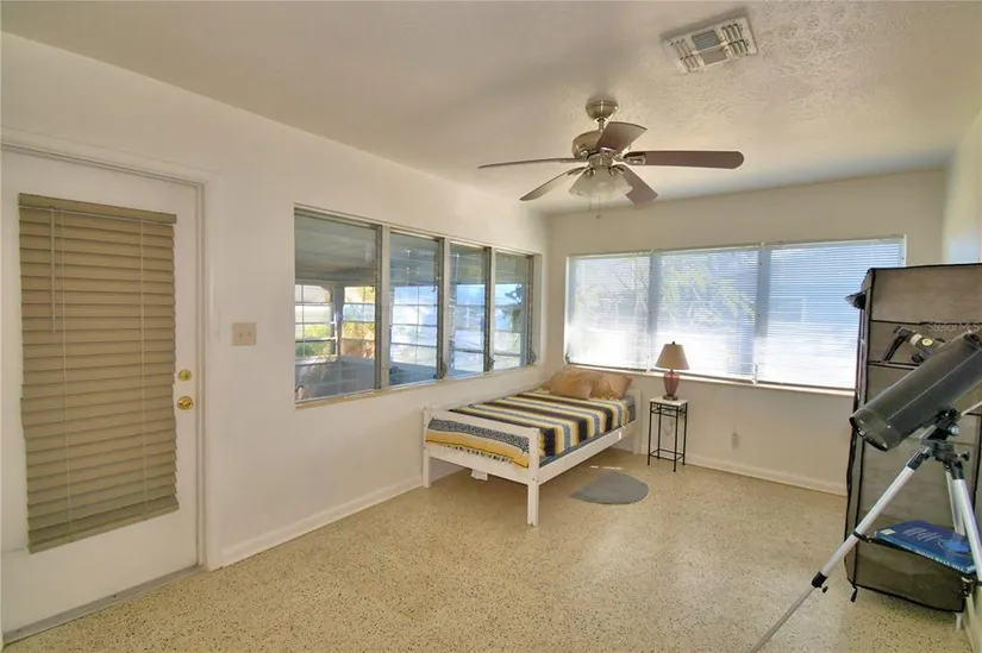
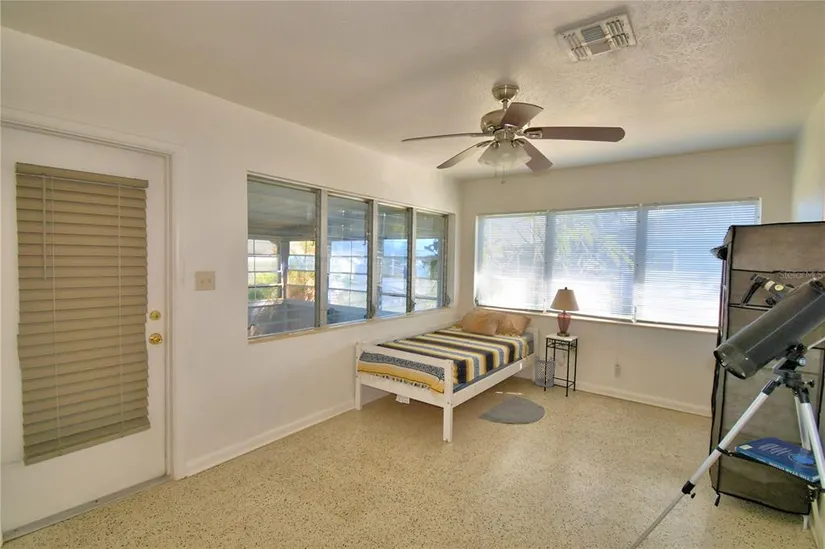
+ wastebasket [533,355,557,388]
